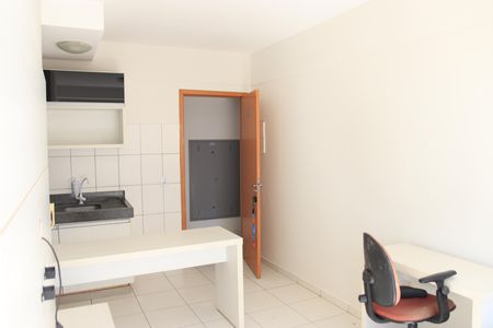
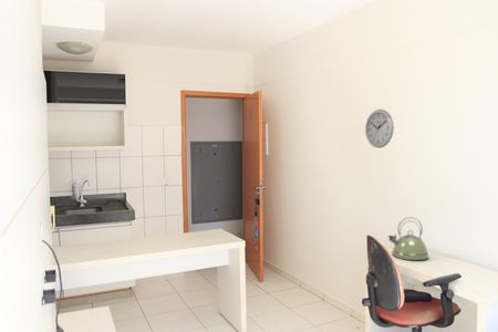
+ wall clock [364,108,395,149]
+ kettle [387,216,430,261]
